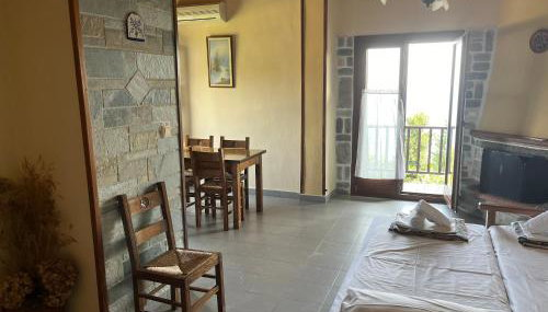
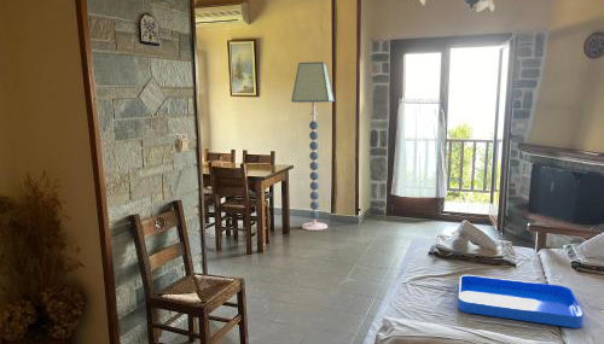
+ serving tray [457,274,585,330]
+ floor lamp [290,60,335,232]
